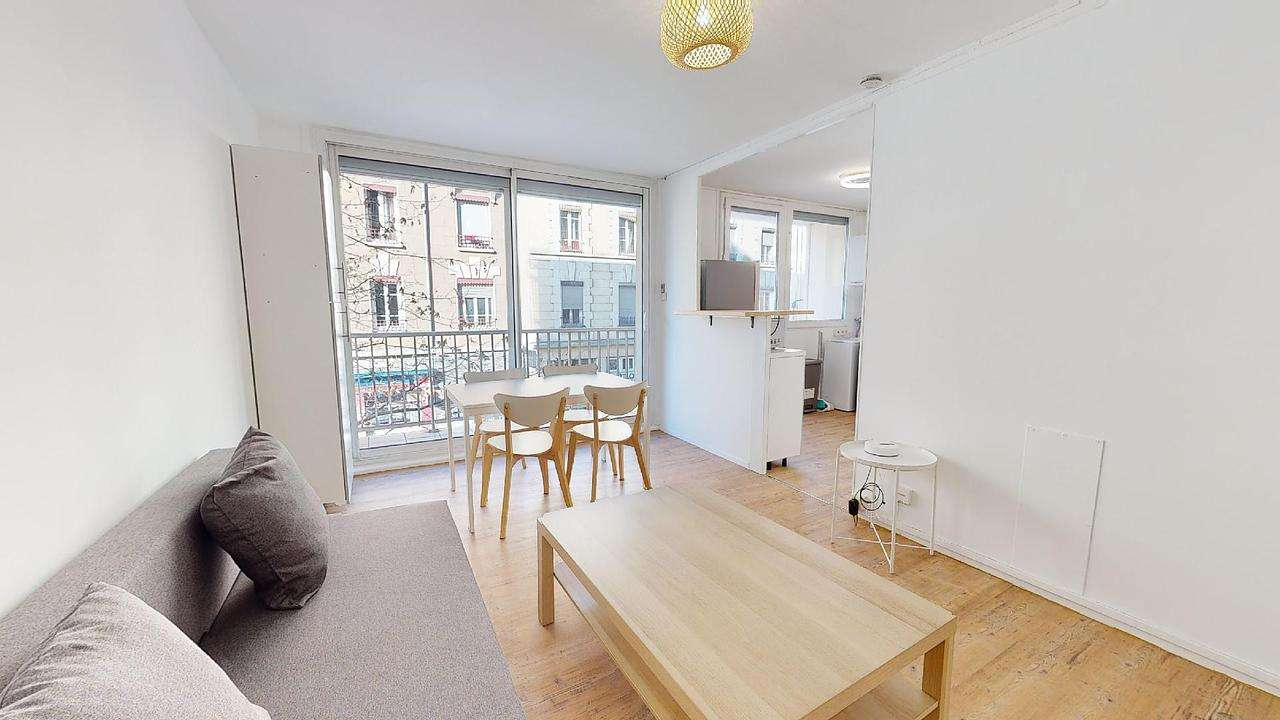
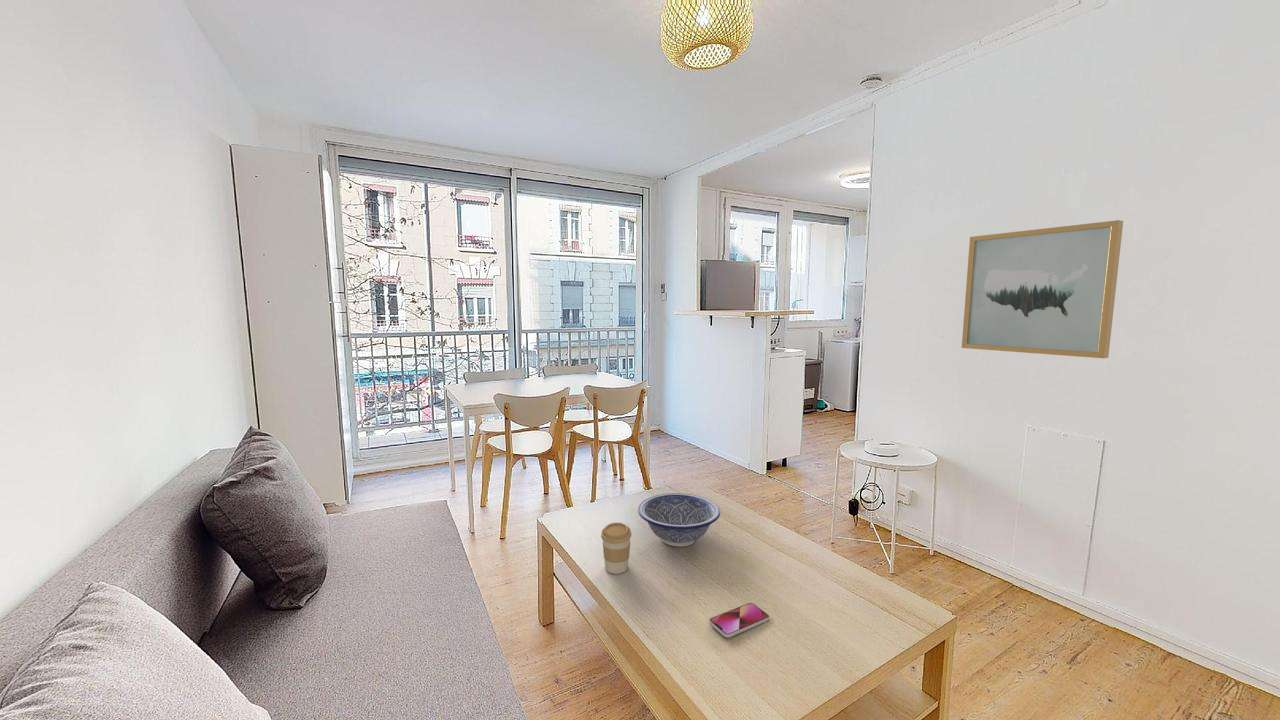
+ decorative bowl [637,492,721,548]
+ wall art [961,219,1124,359]
+ coffee cup [600,521,633,575]
+ smartphone [708,602,770,638]
